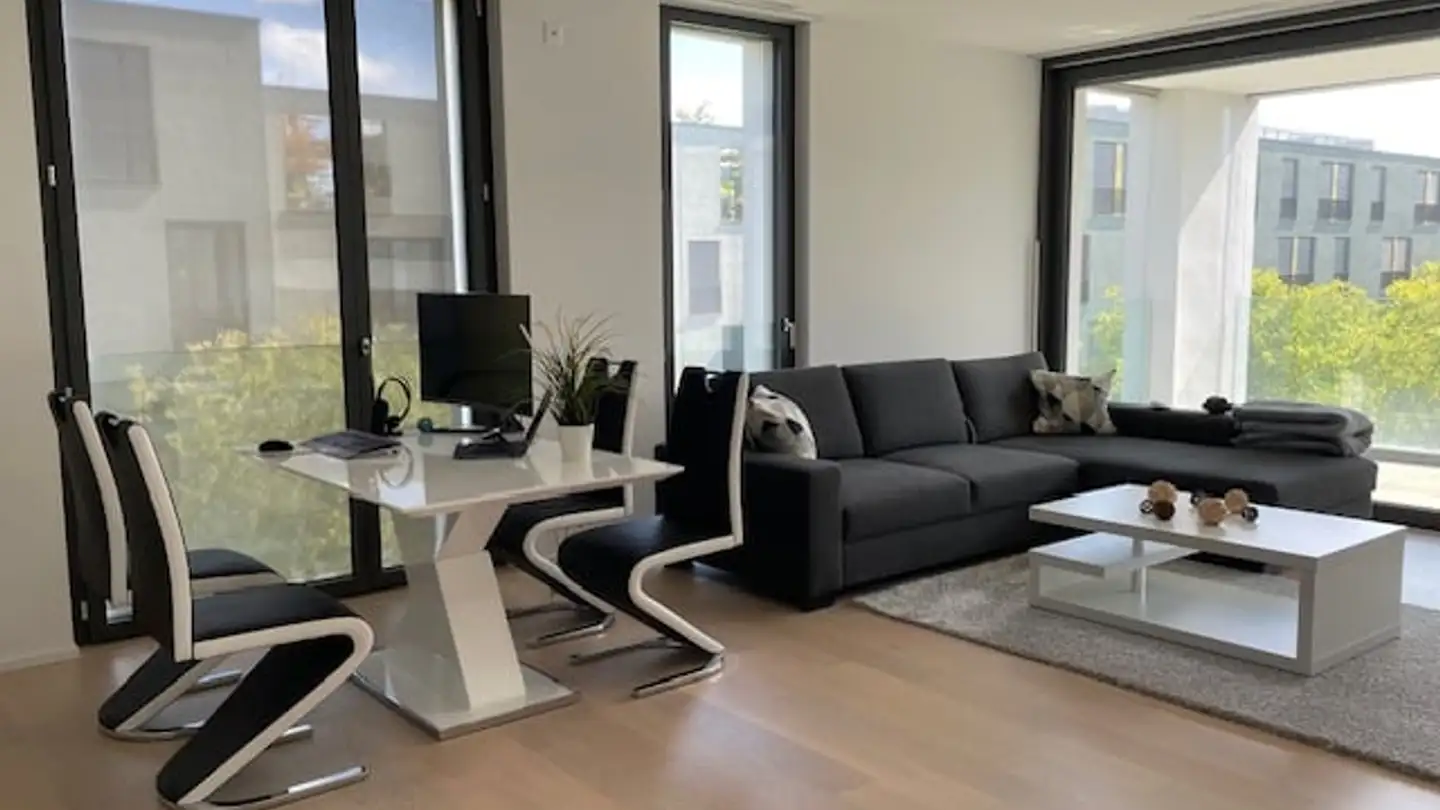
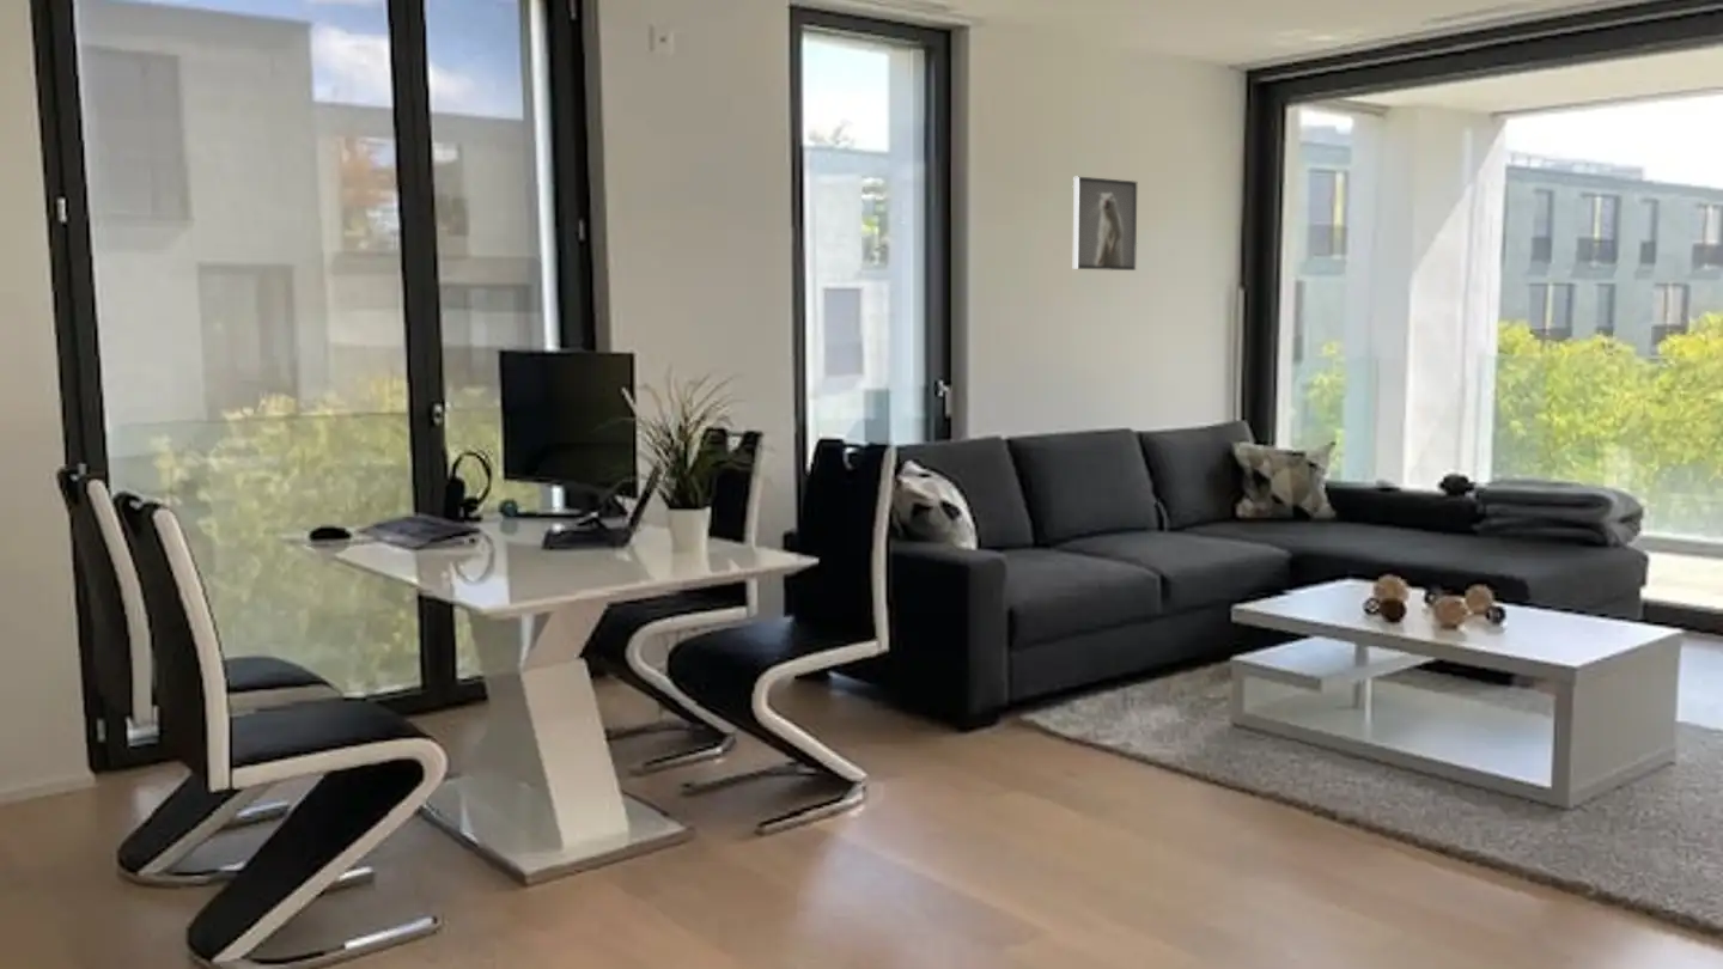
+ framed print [1072,176,1138,272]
